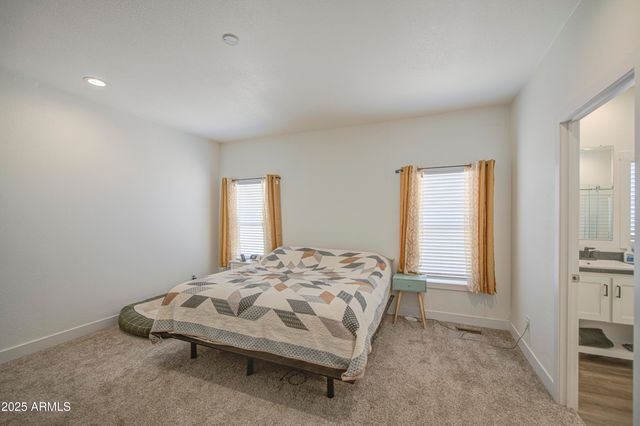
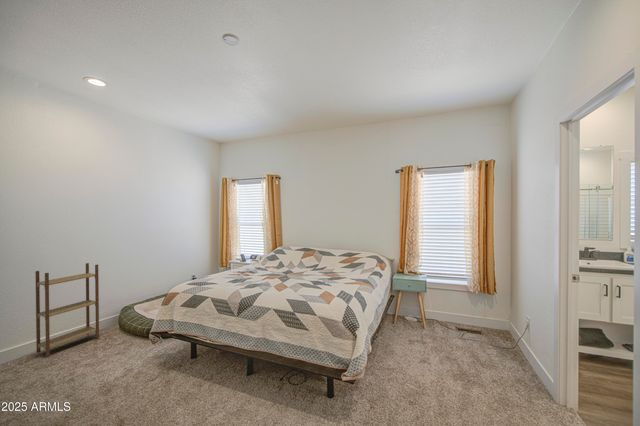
+ shelving unit [35,262,100,358]
